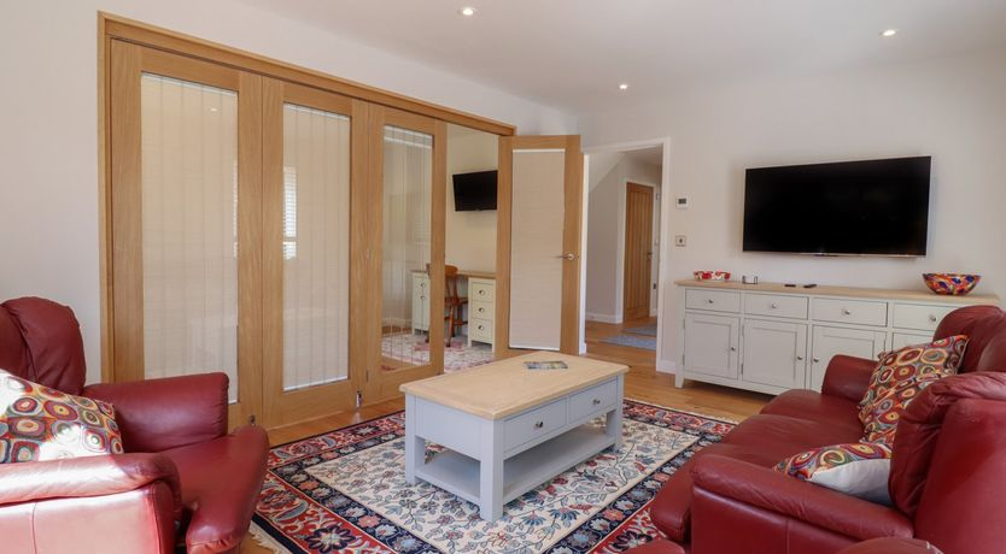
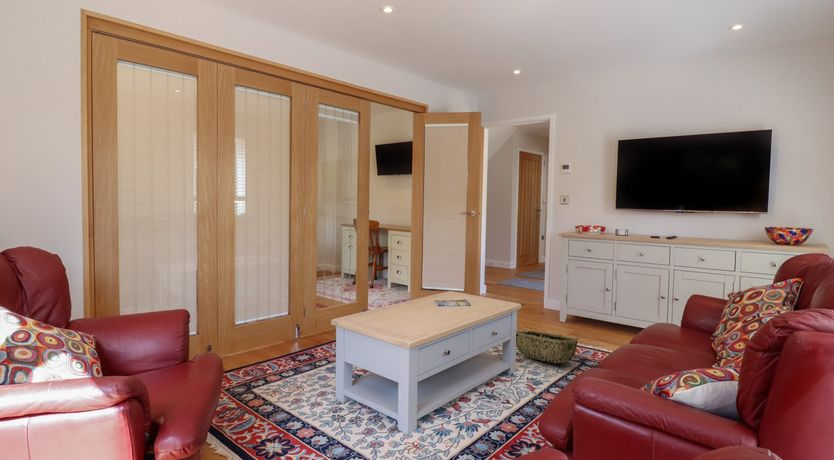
+ woven basket [515,329,579,364]
